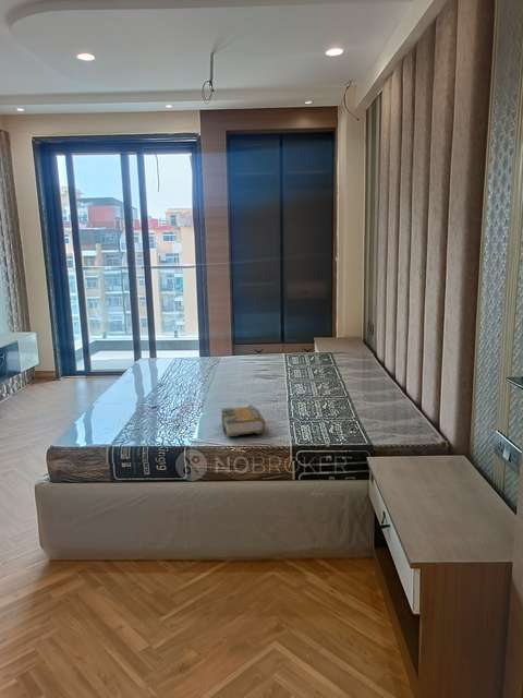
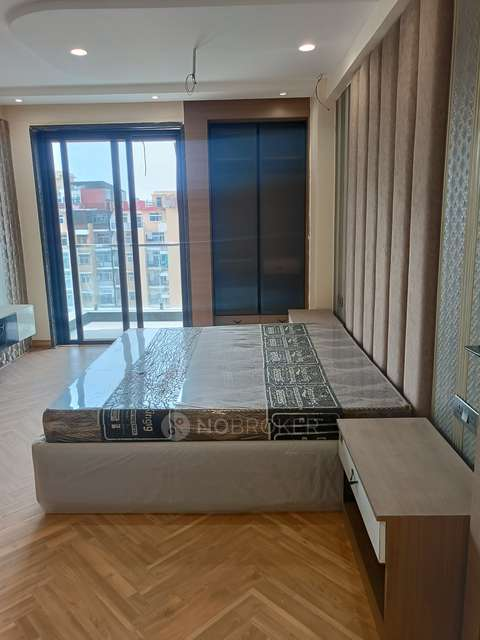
- book [220,404,266,438]
